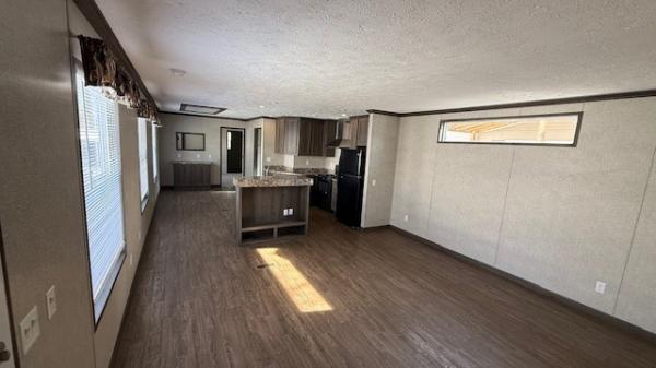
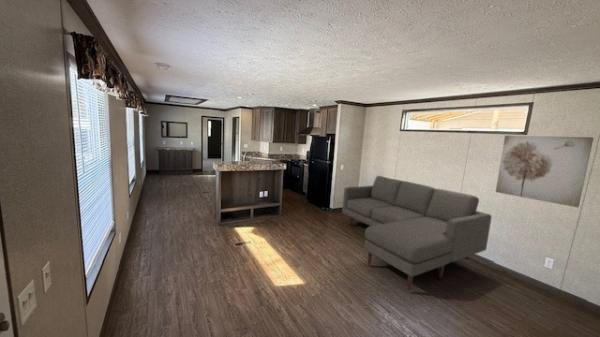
+ wall art [495,135,595,208]
+ sofa [341,175,493,292]
